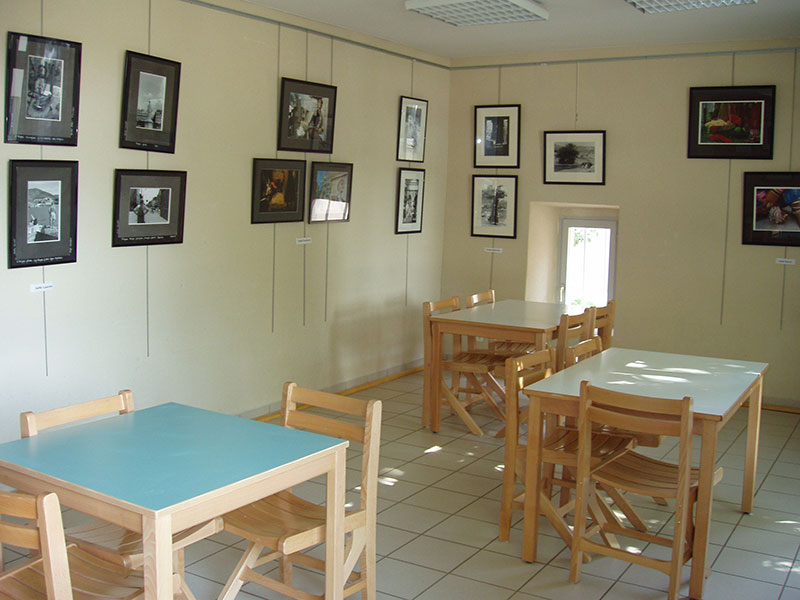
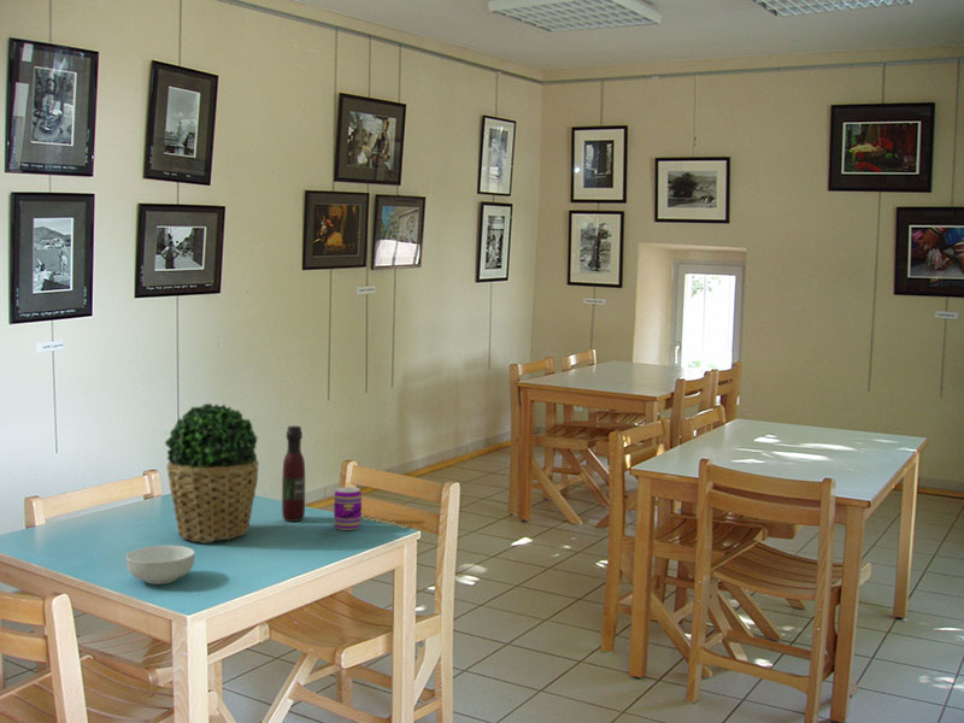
+ wine bottle [281,424,306,523]
+ potted plant [164,402,260,545]
+ cereal bowl [125,545,196,586]
+ beverage can [333,486,363,531]
